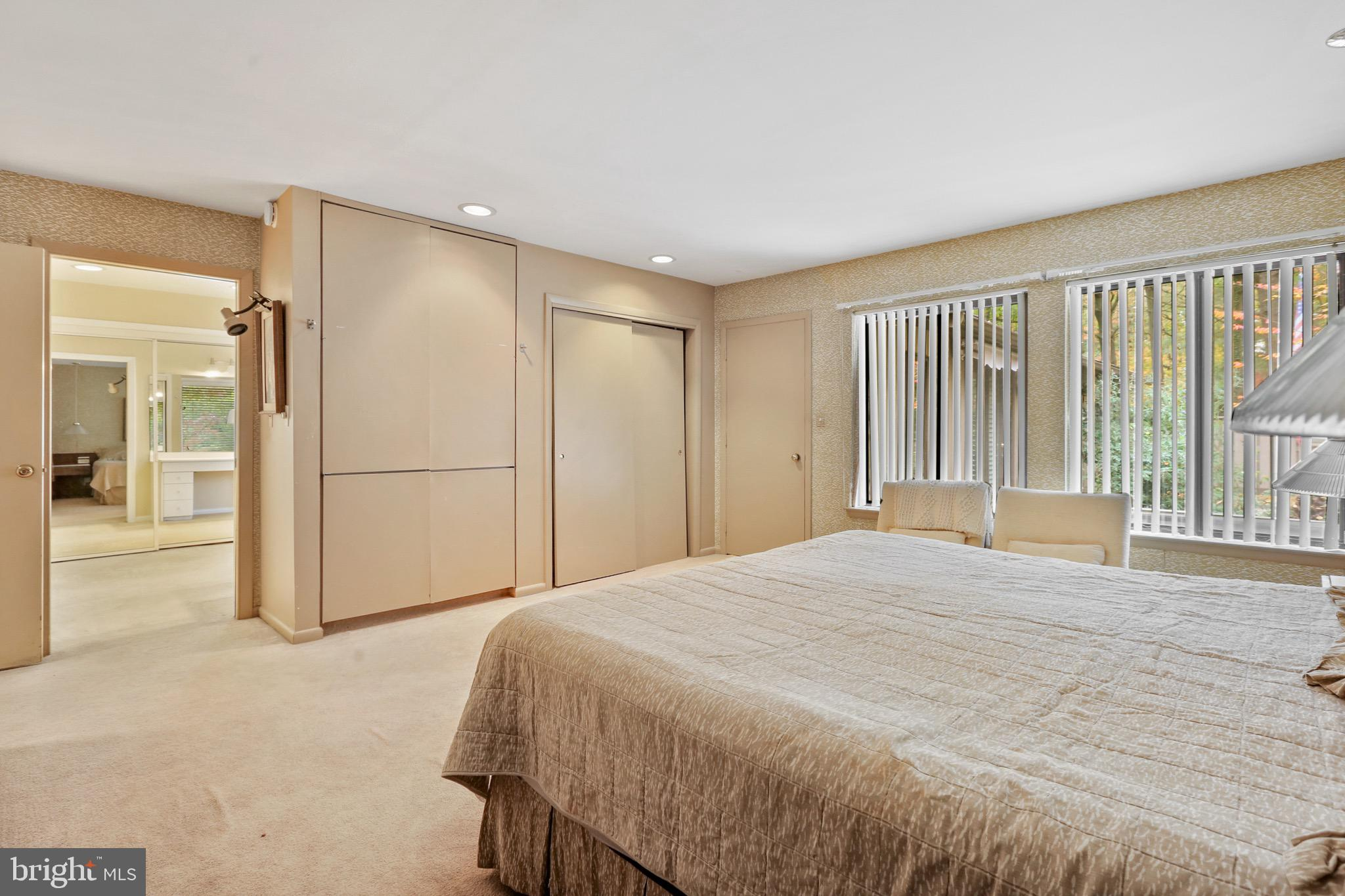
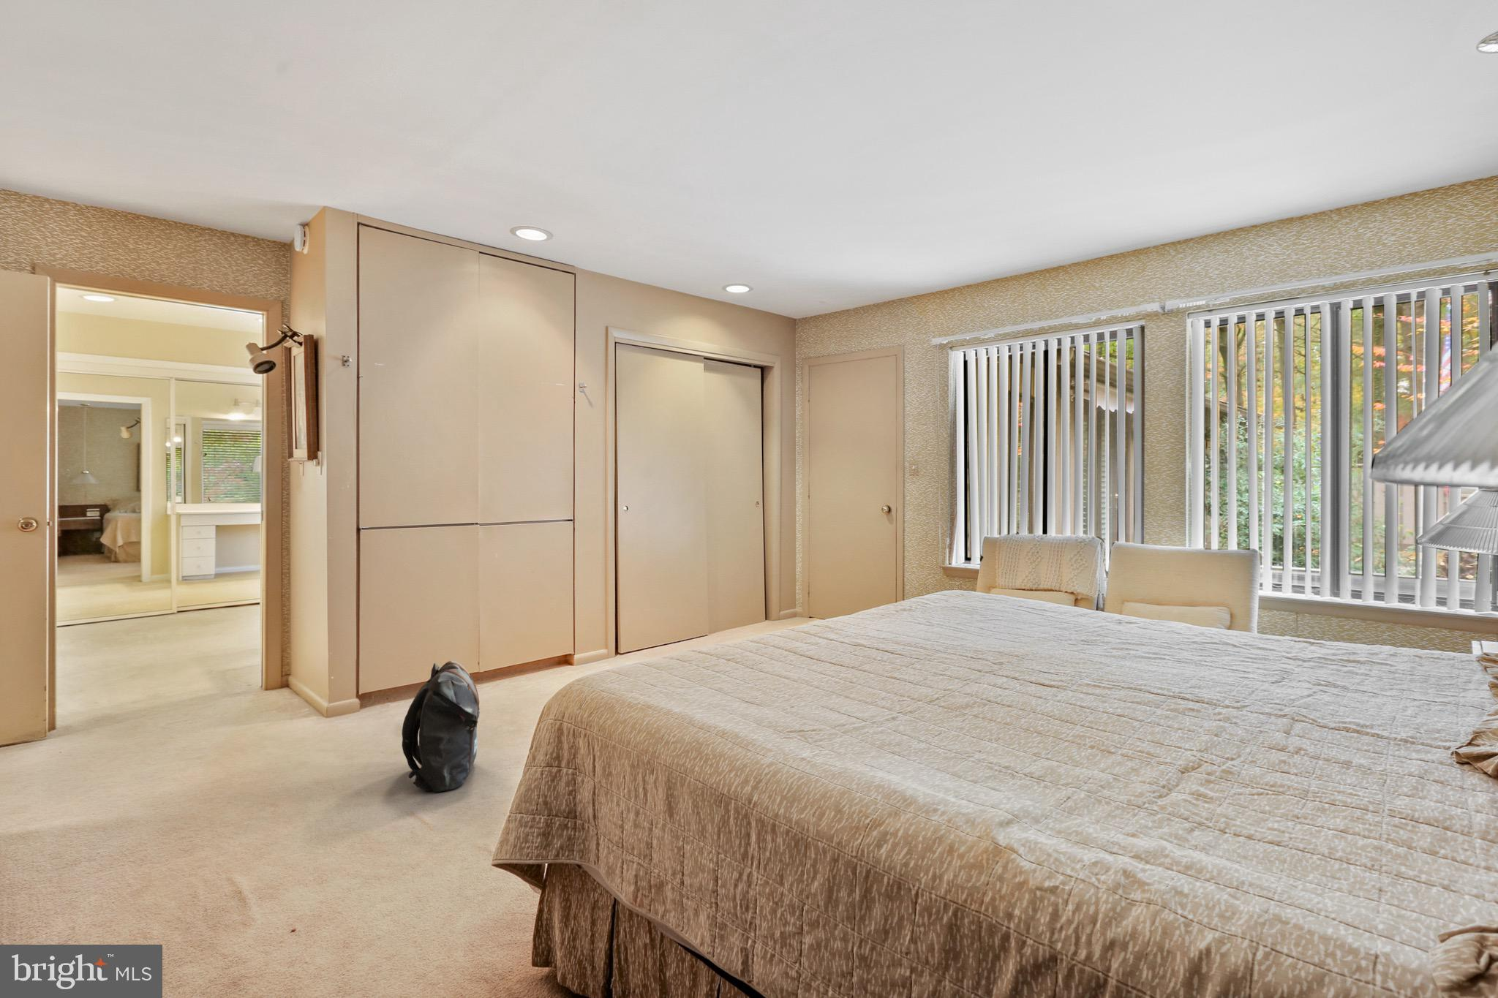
+ backpack [402,659,480,793]
